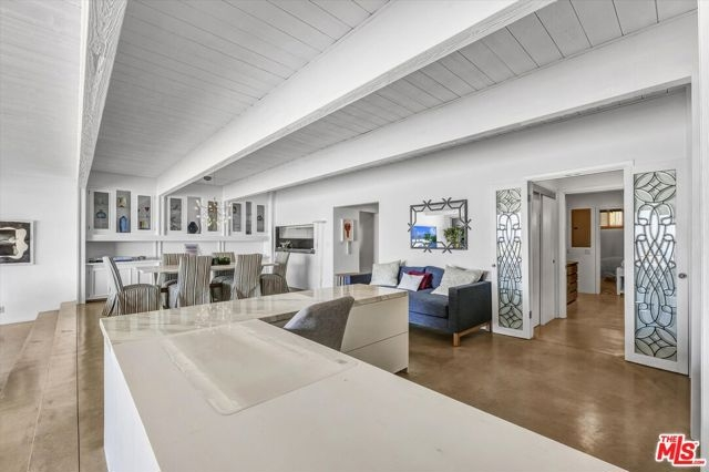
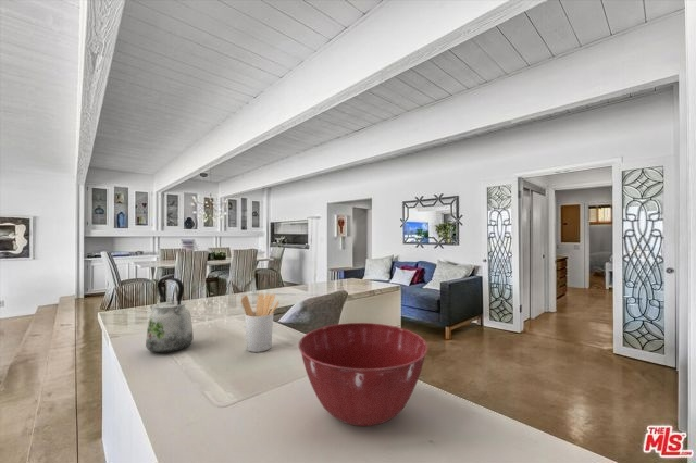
+ kettle [145,276,195,354]
+ mixing bowl [298,322,430,427]
+ utensil holder [240,292,281,353]
